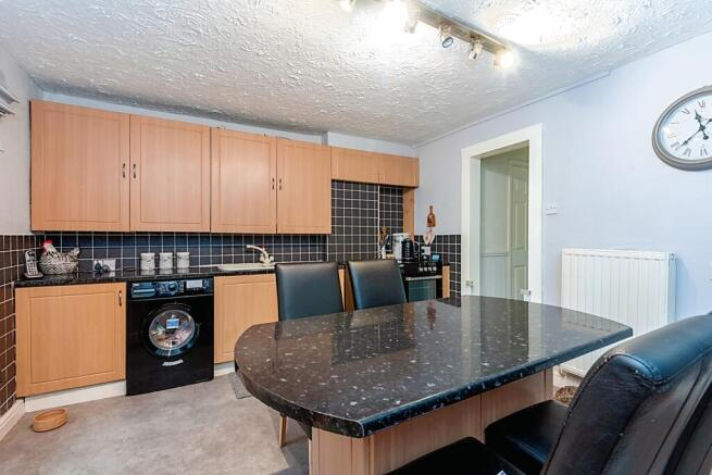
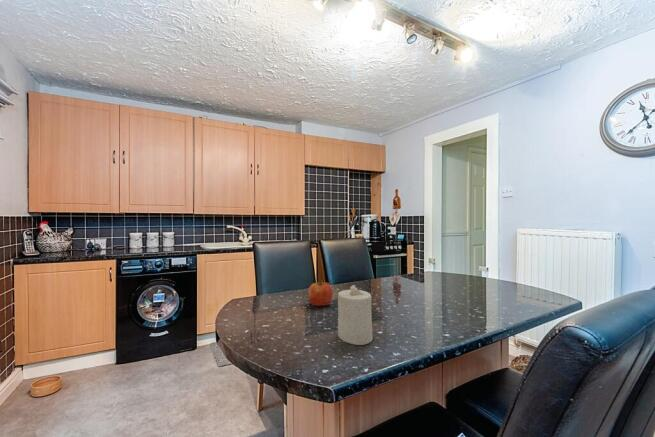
+ candle [337,284,373,346]
+ fruit [307,279,334,307]
